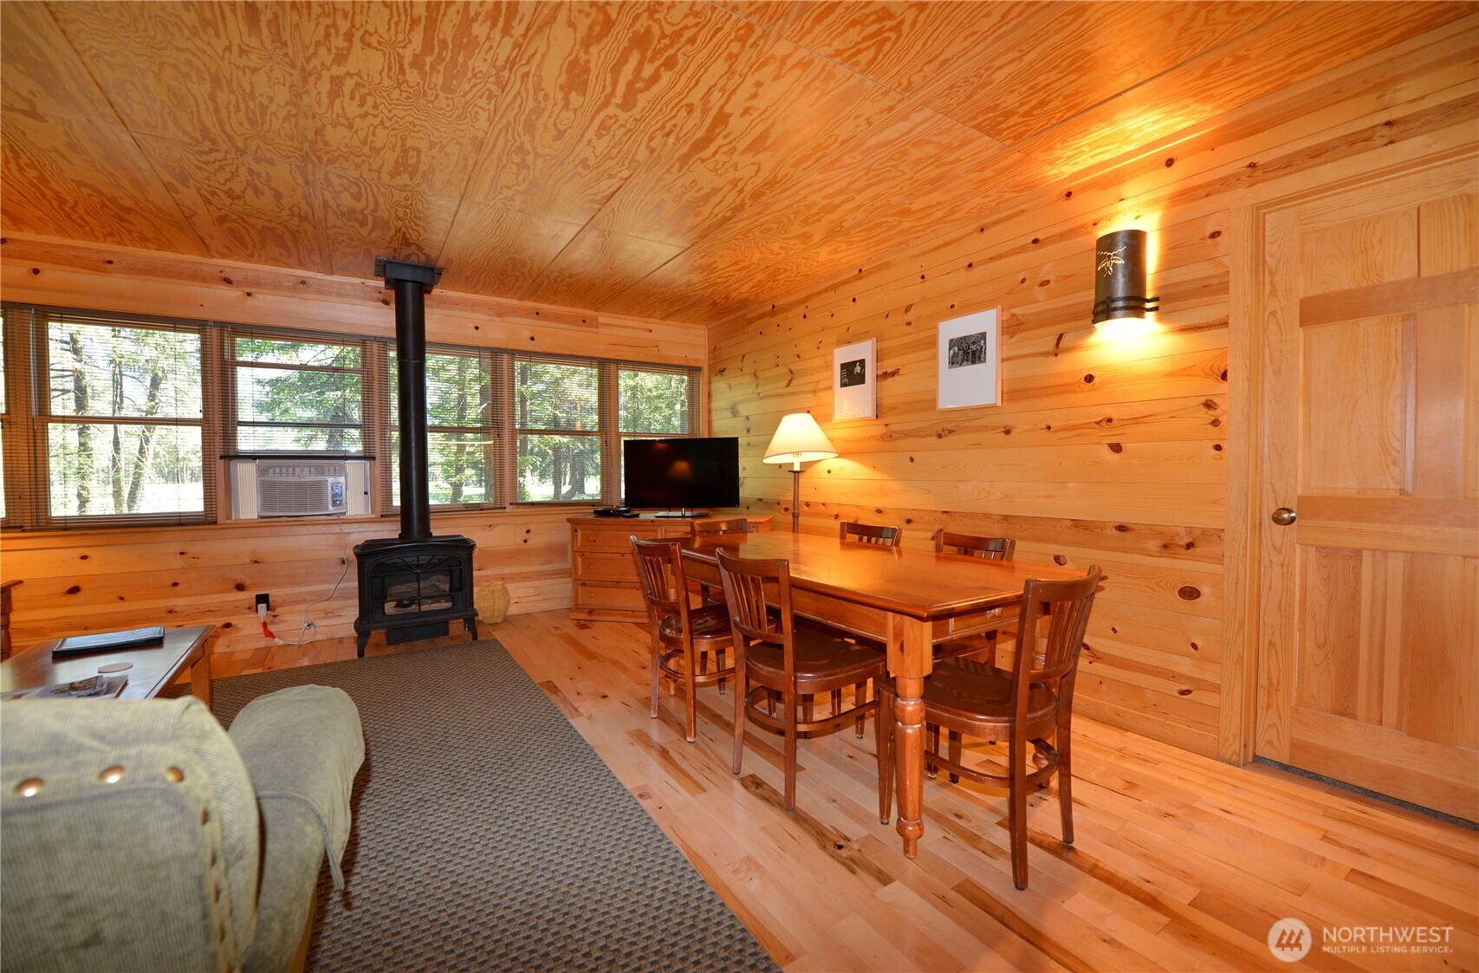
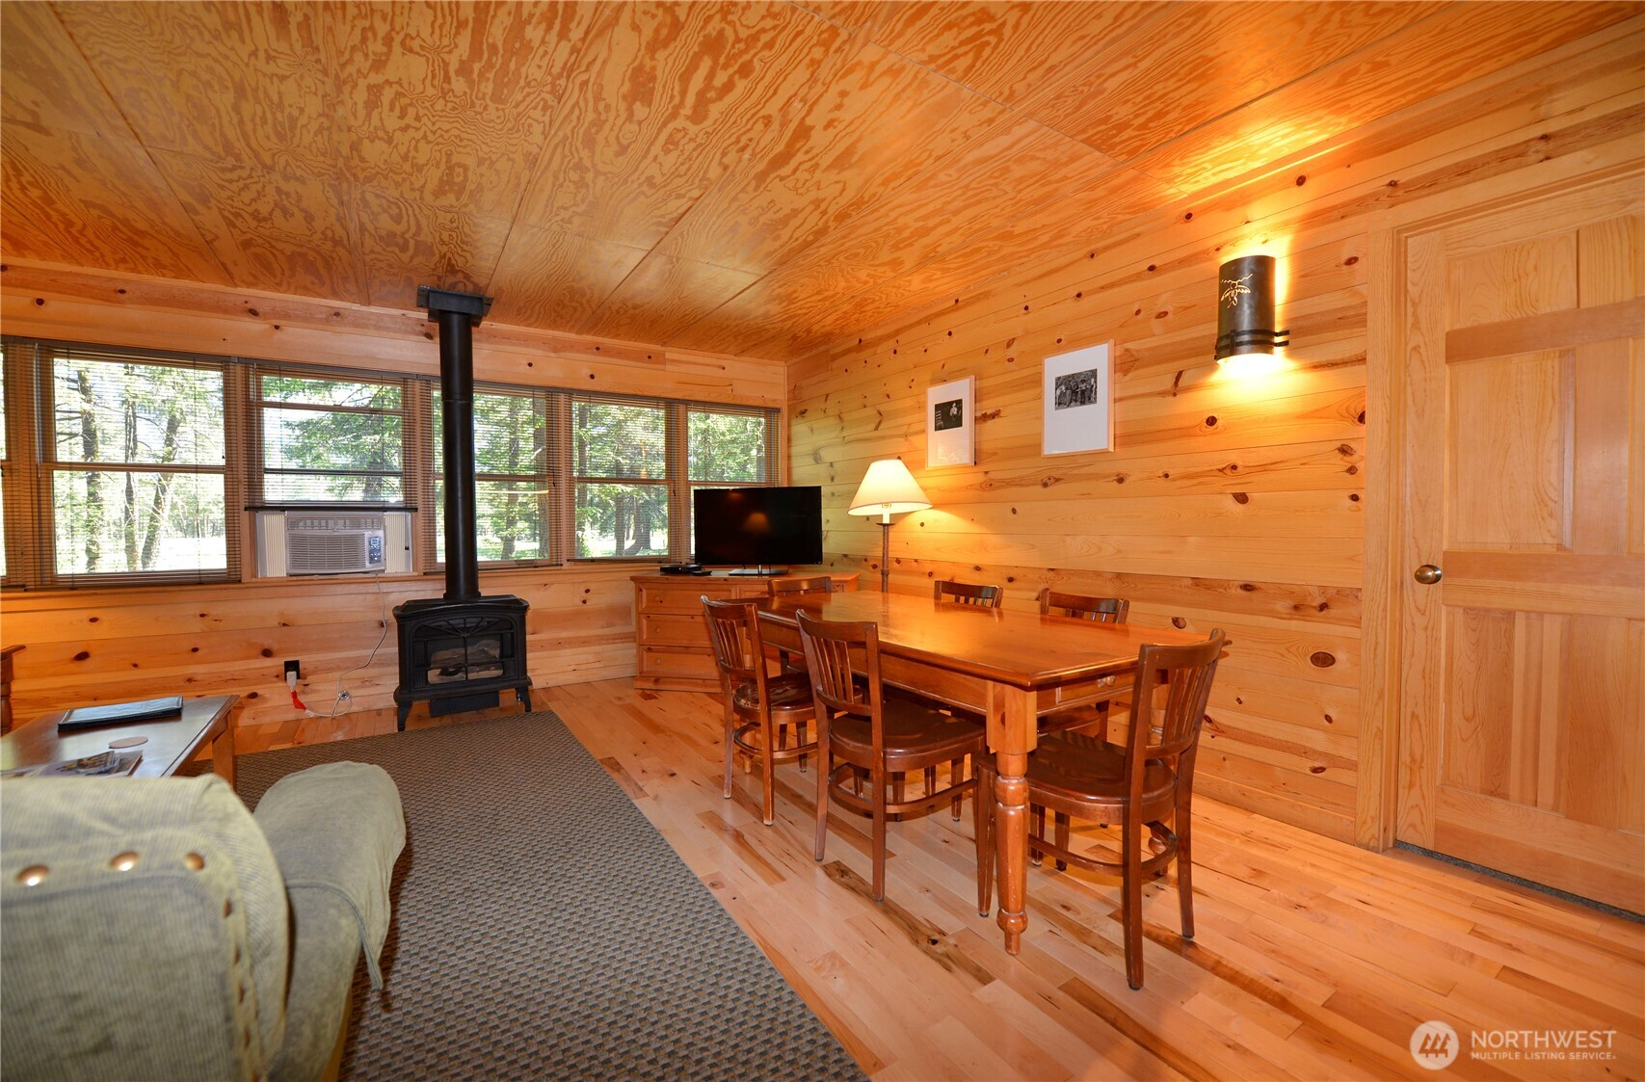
- woven basket [473,580,511,624]
